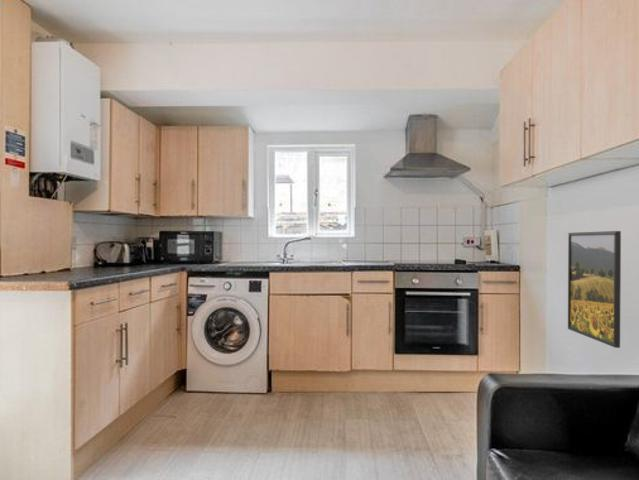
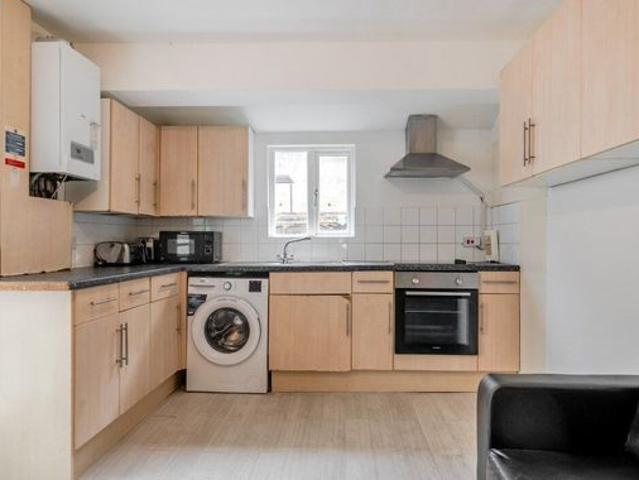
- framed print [567,230,622,349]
